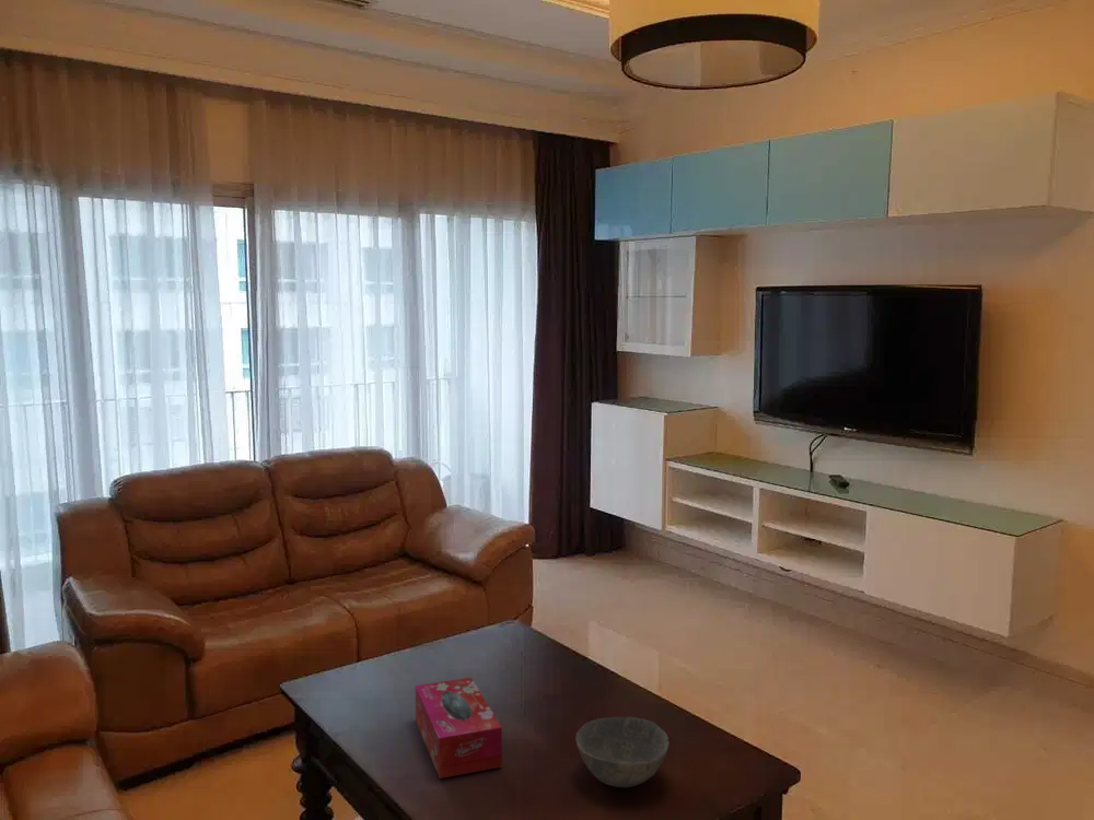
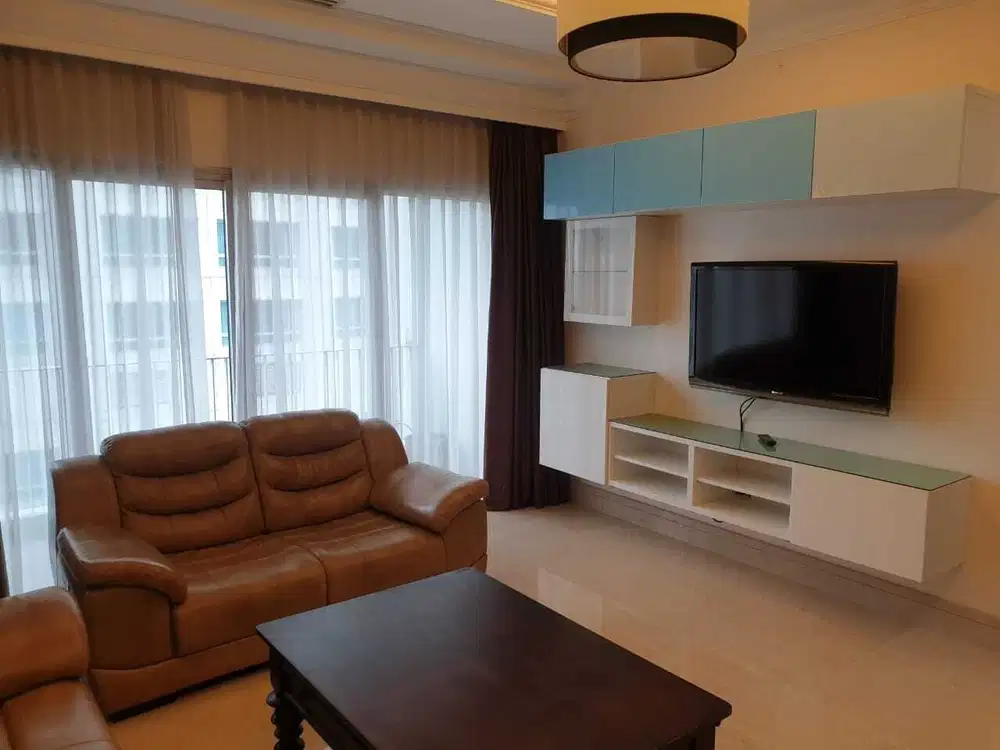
- bowl [575,716,671,788]
- tissue box [415,677,503,780]
